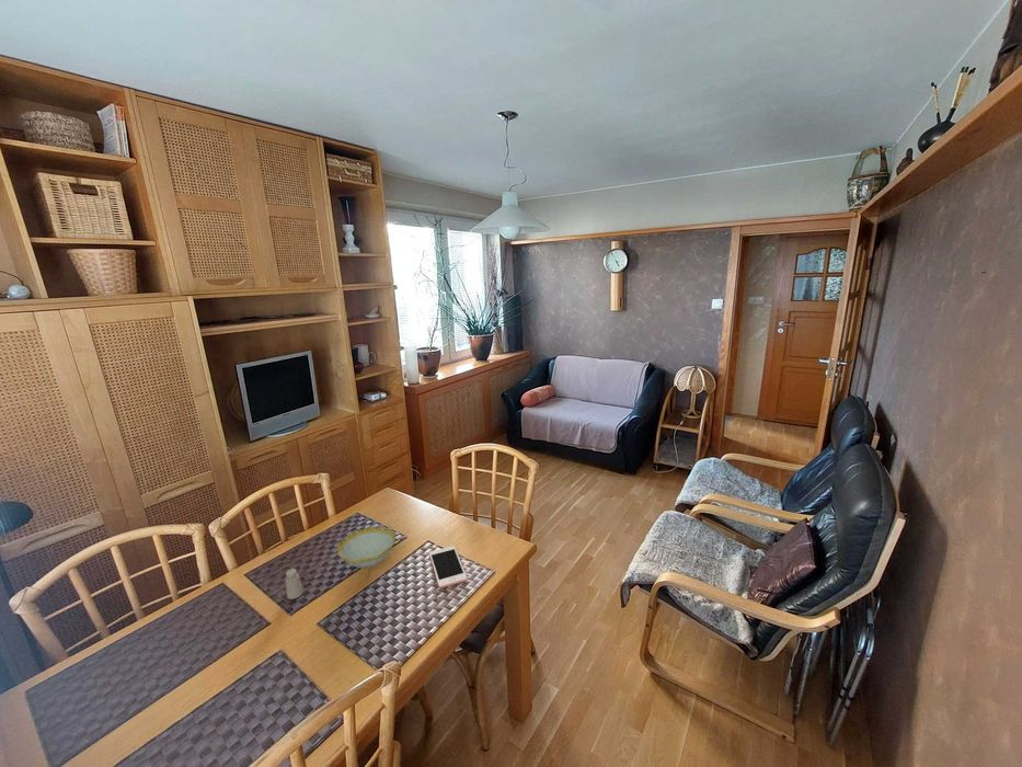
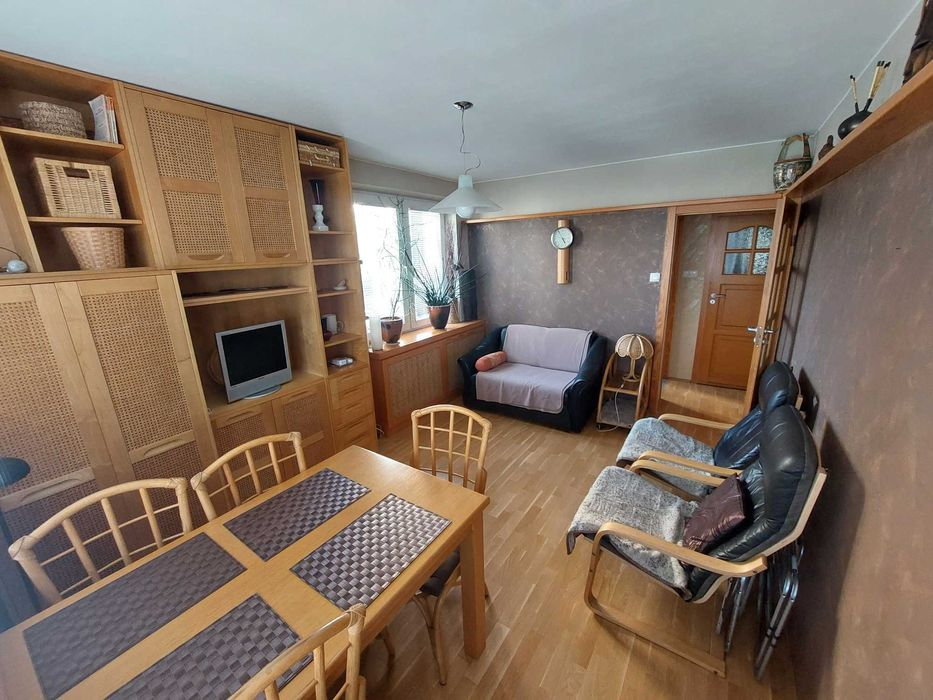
- cell phone [428,545,468,589]
- saltshaker [285,568,305,600]
- decorative bowl [336,525,397,570]
